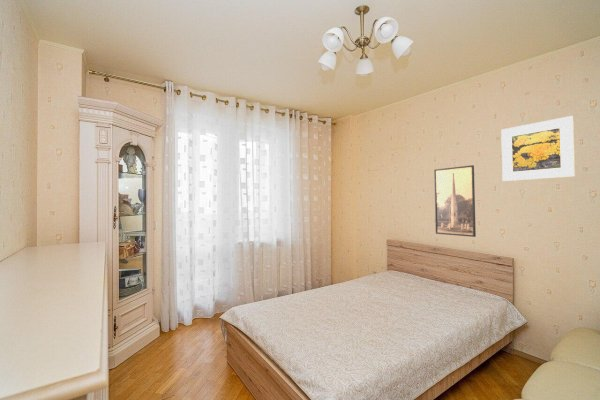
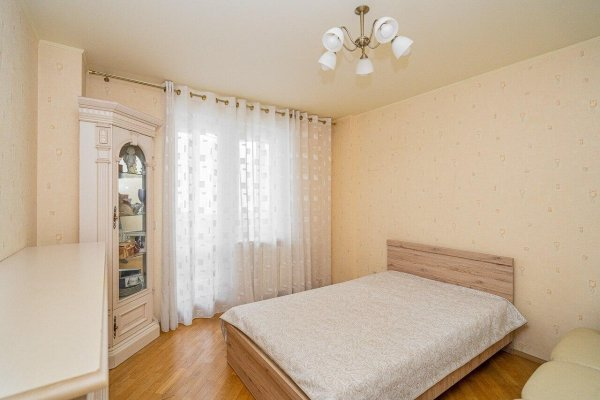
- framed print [500,115,576,182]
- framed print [433,164,477,238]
